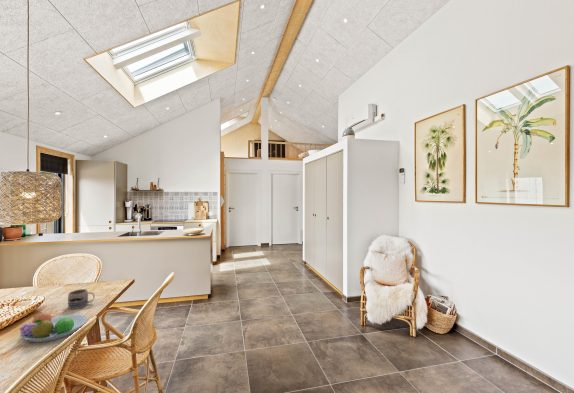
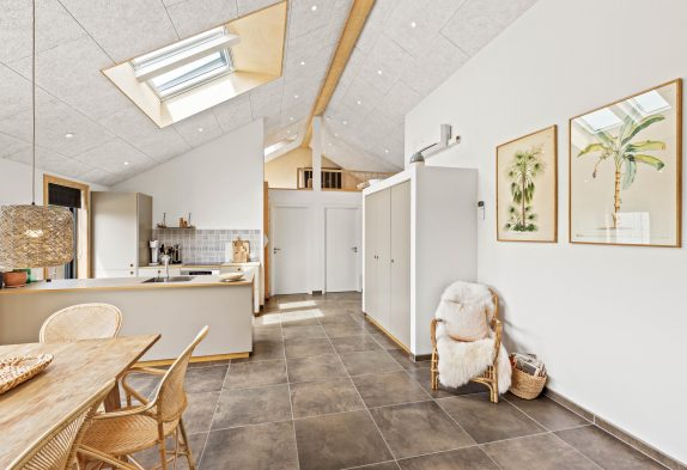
- fruit bowl [19,311,88,343]
- mug [67,288,96,310]
